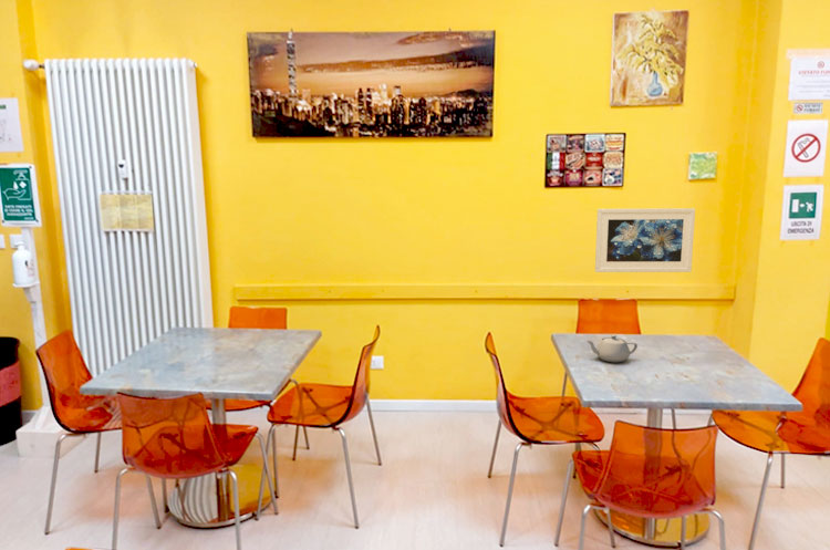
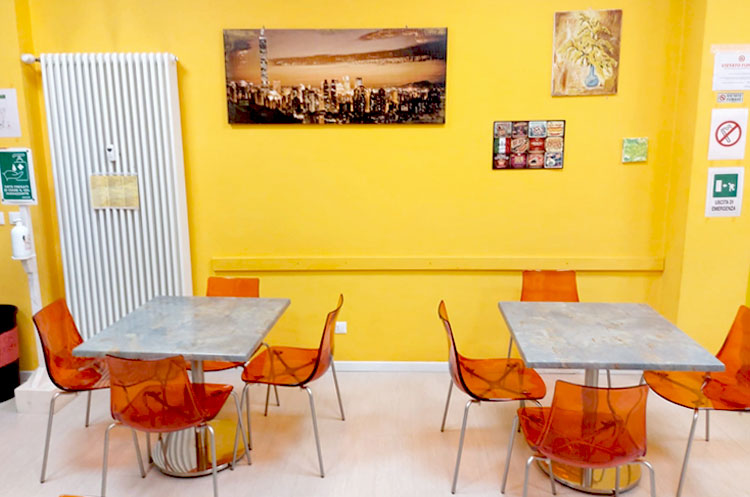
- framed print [594,207,696,273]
- teapot [587,334,639,363]
